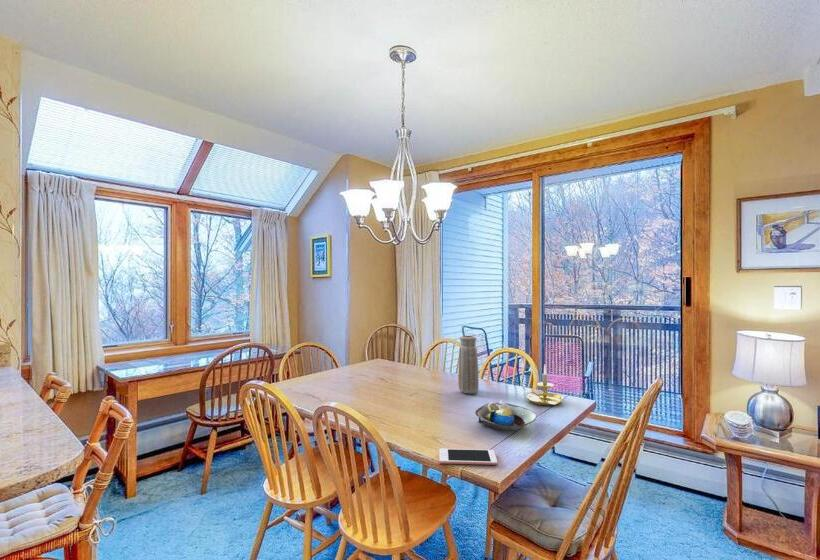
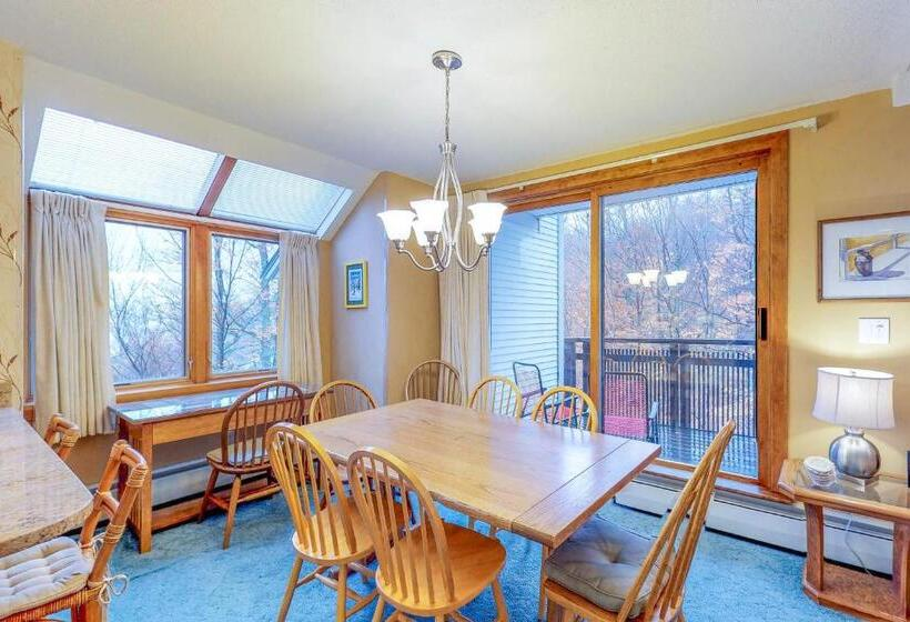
- decorative bowl [474,399,538,431]
- candle holder [525,364,564,406]
- cell phone [438,448,498,466]
- vase [458,335,480,395]
